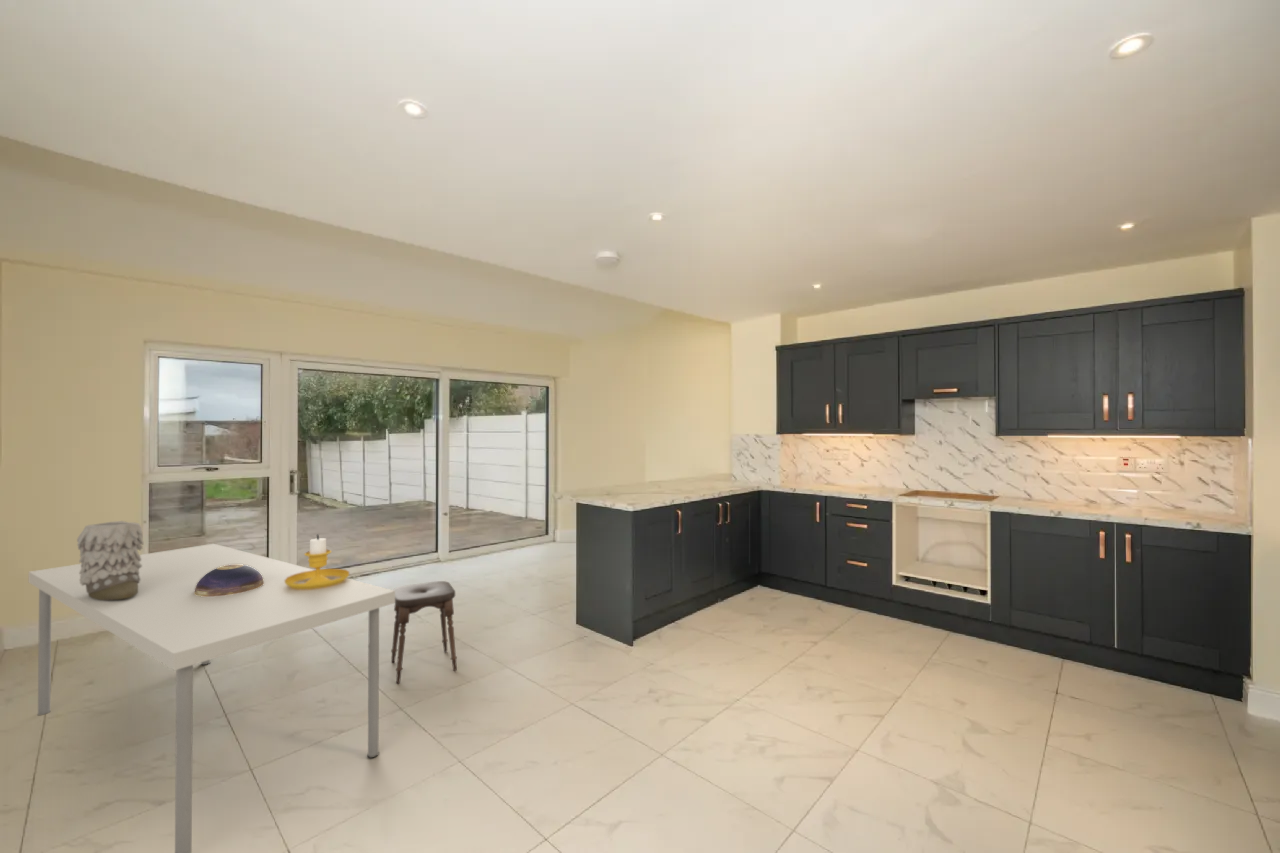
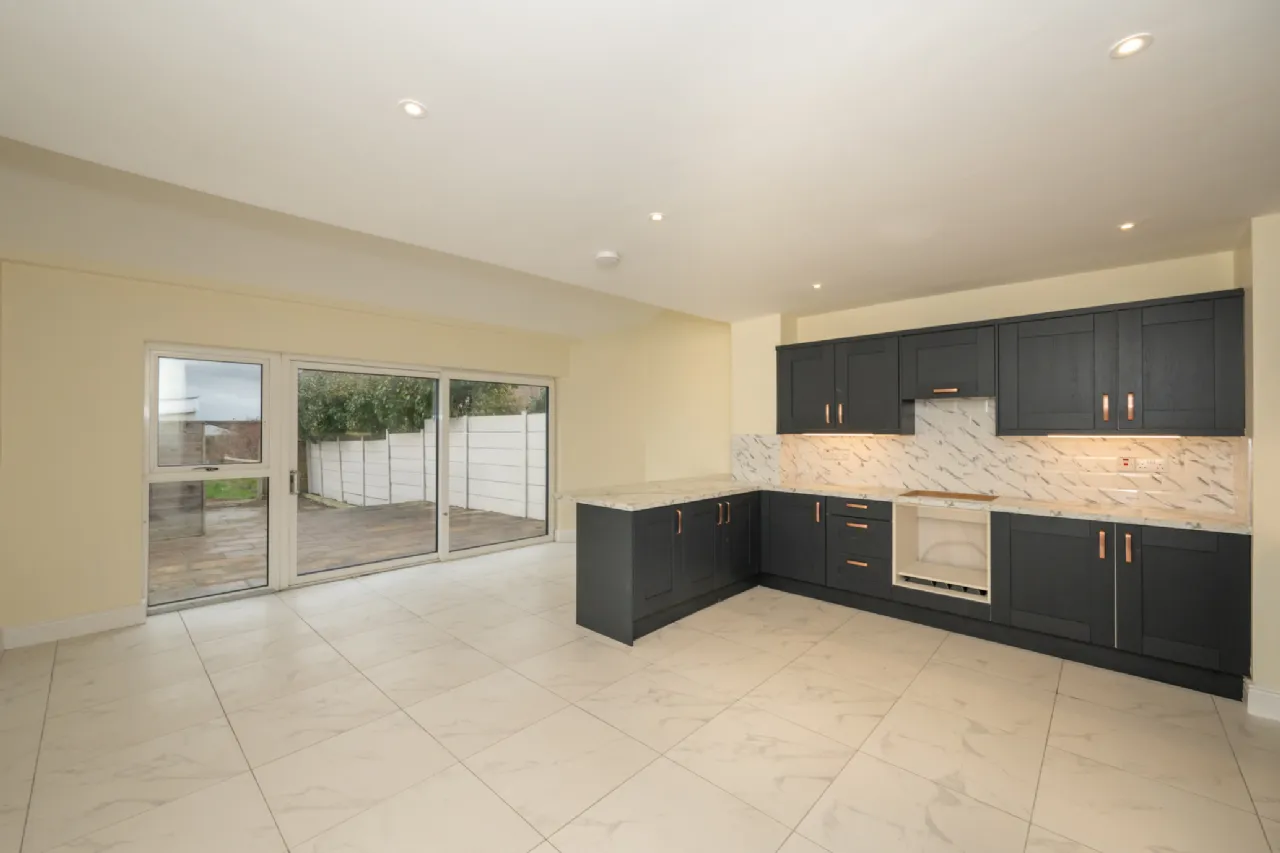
- dining table [28,543,395,853]
- stool [390,580,458,684]
- decorative bowl [194,564,264,597]
- vase [76,520,145,601]
- candlestick [285,533,350,590]
